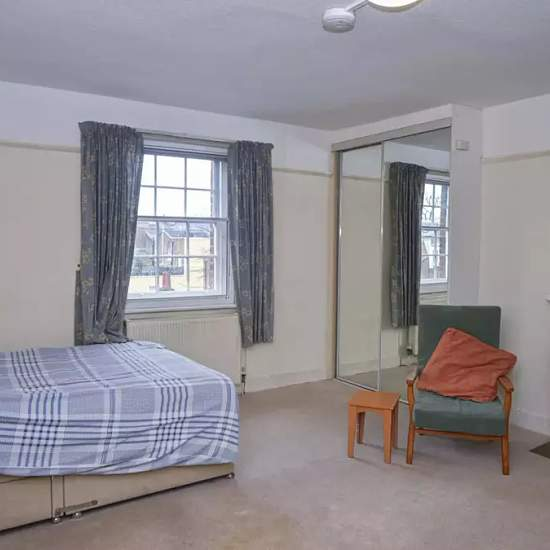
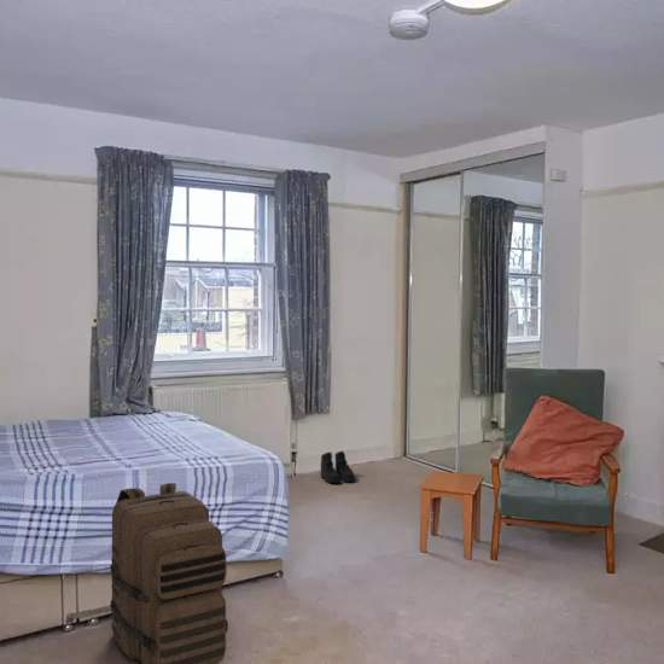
+ boots [320,450,356,484]
+ backpack [110,482,229,664]
